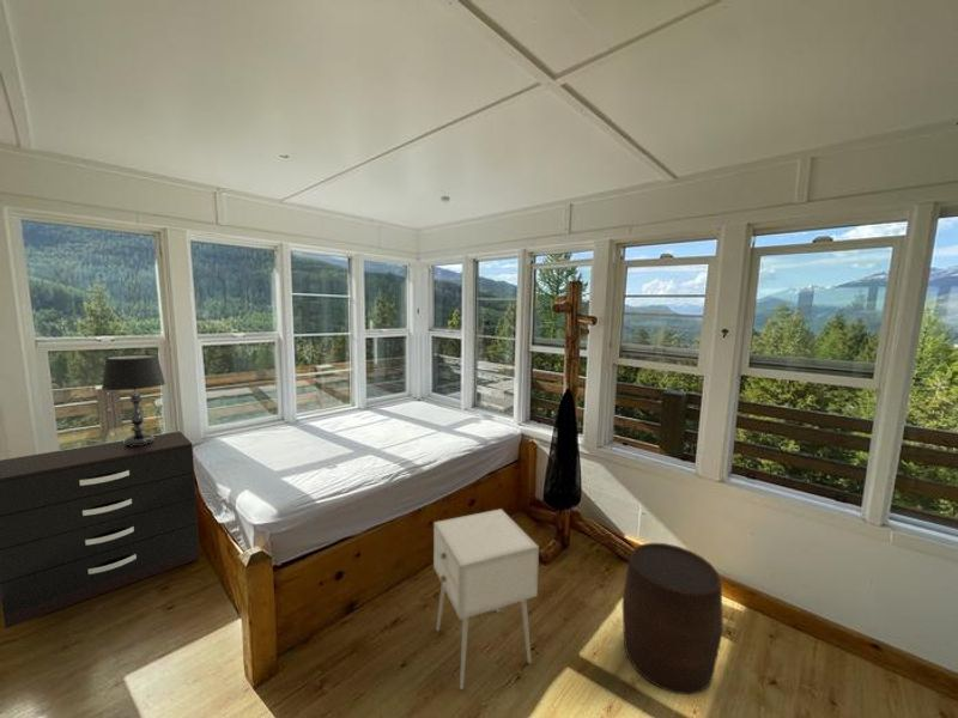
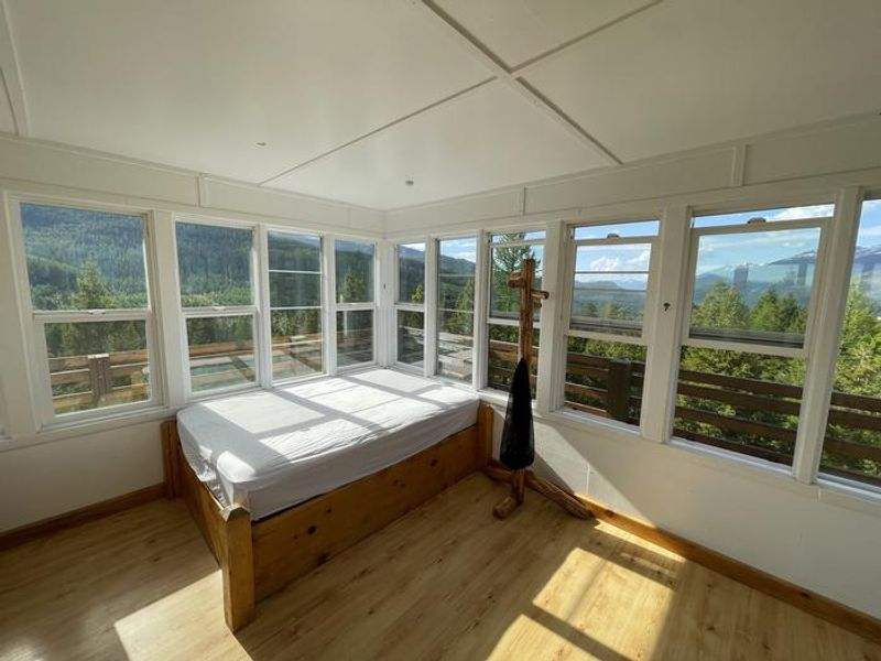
- table lamp [101,354,166,446]
- stool [622,542,724,695]
- dresser [0,431,200,629]
- nightstand [432,507,540,690]
